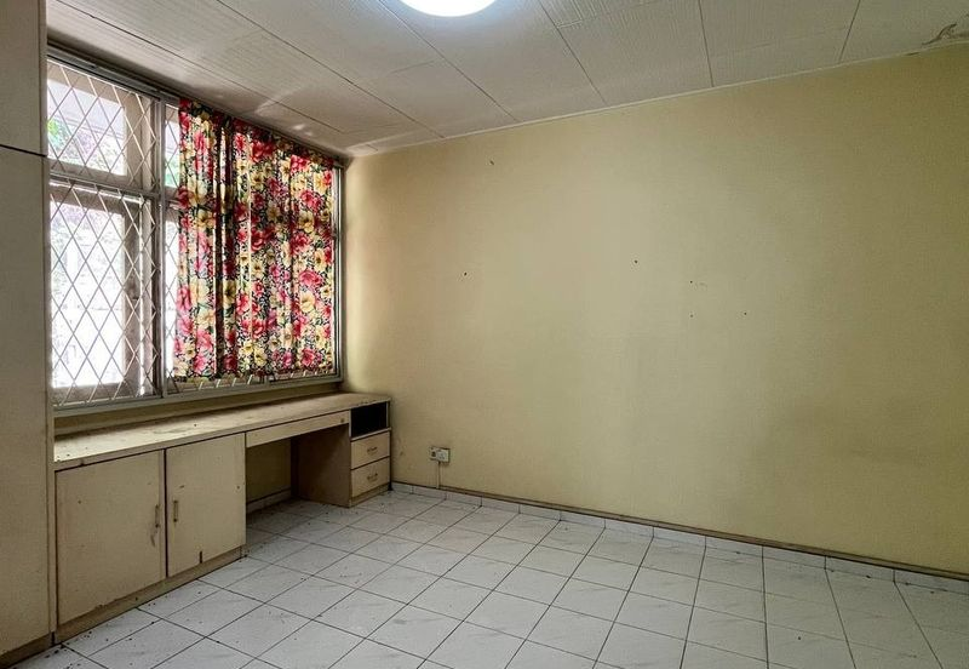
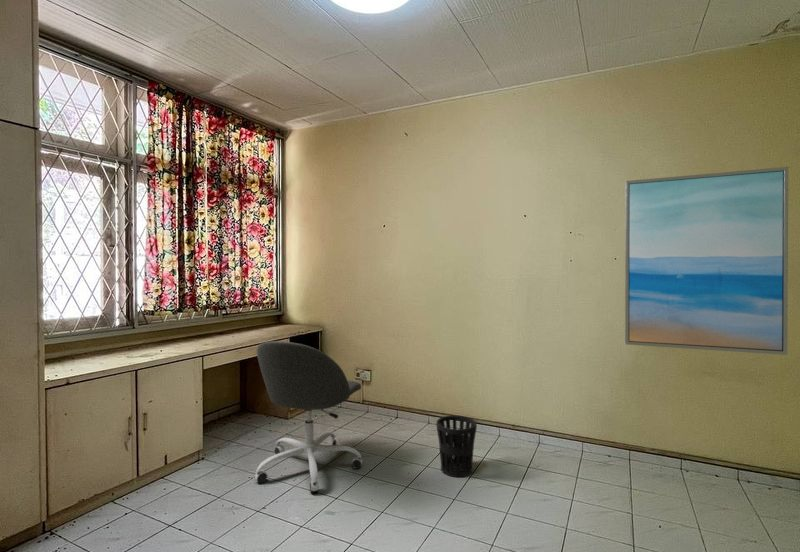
+ wastebasket [435,415,478,478]
+ office chair [254,340,363,494]
+ wall art [624,166,789,356]
